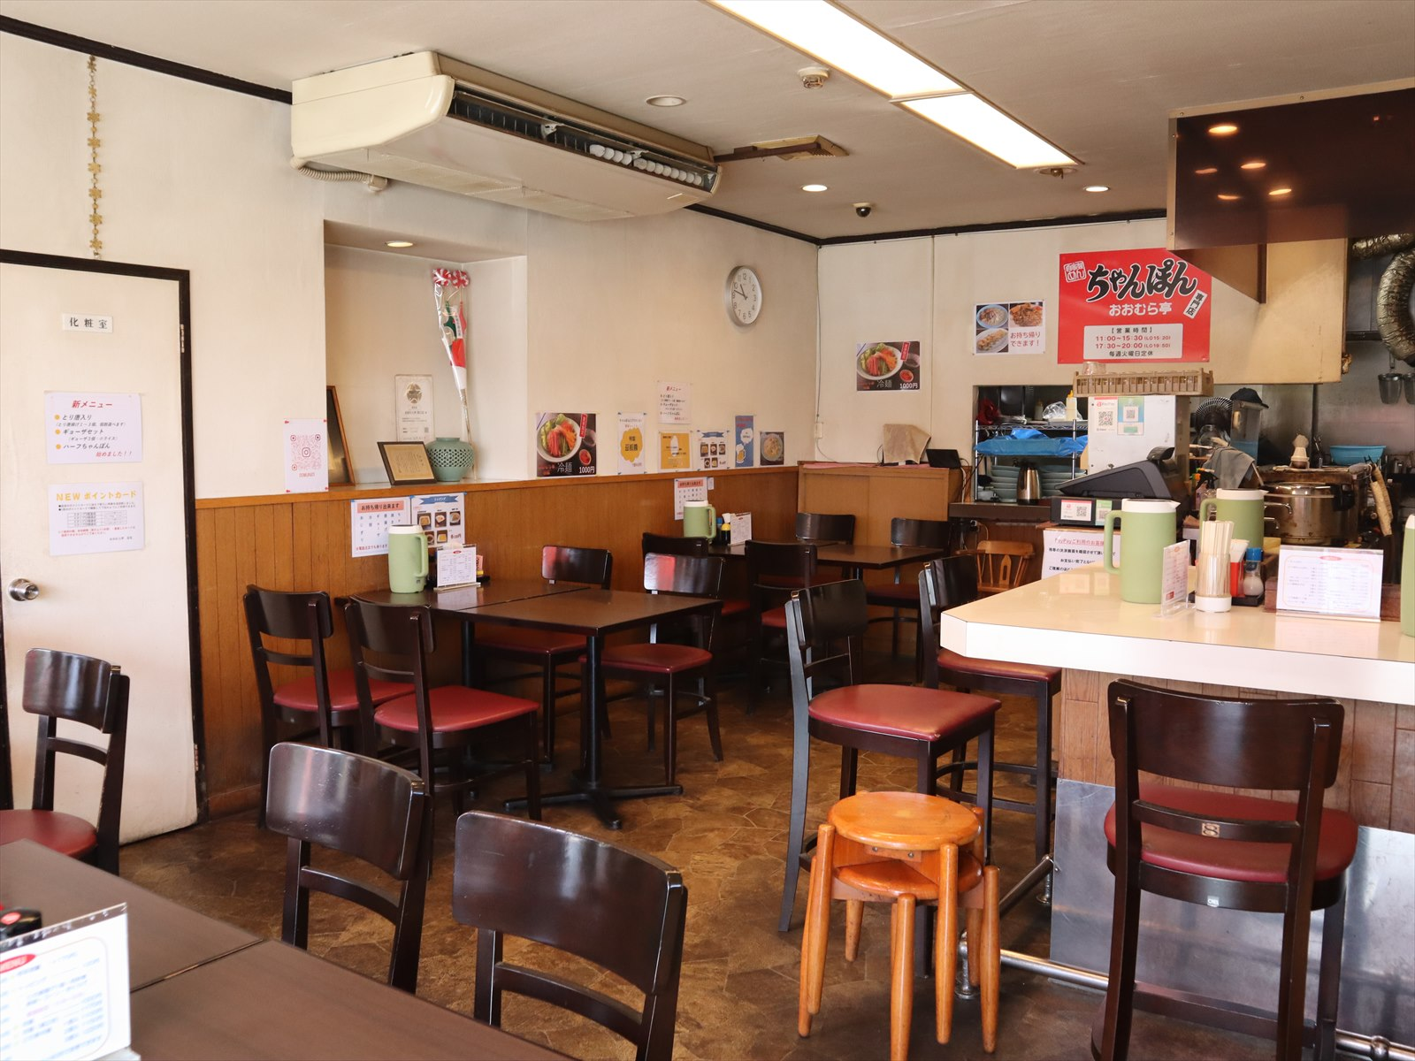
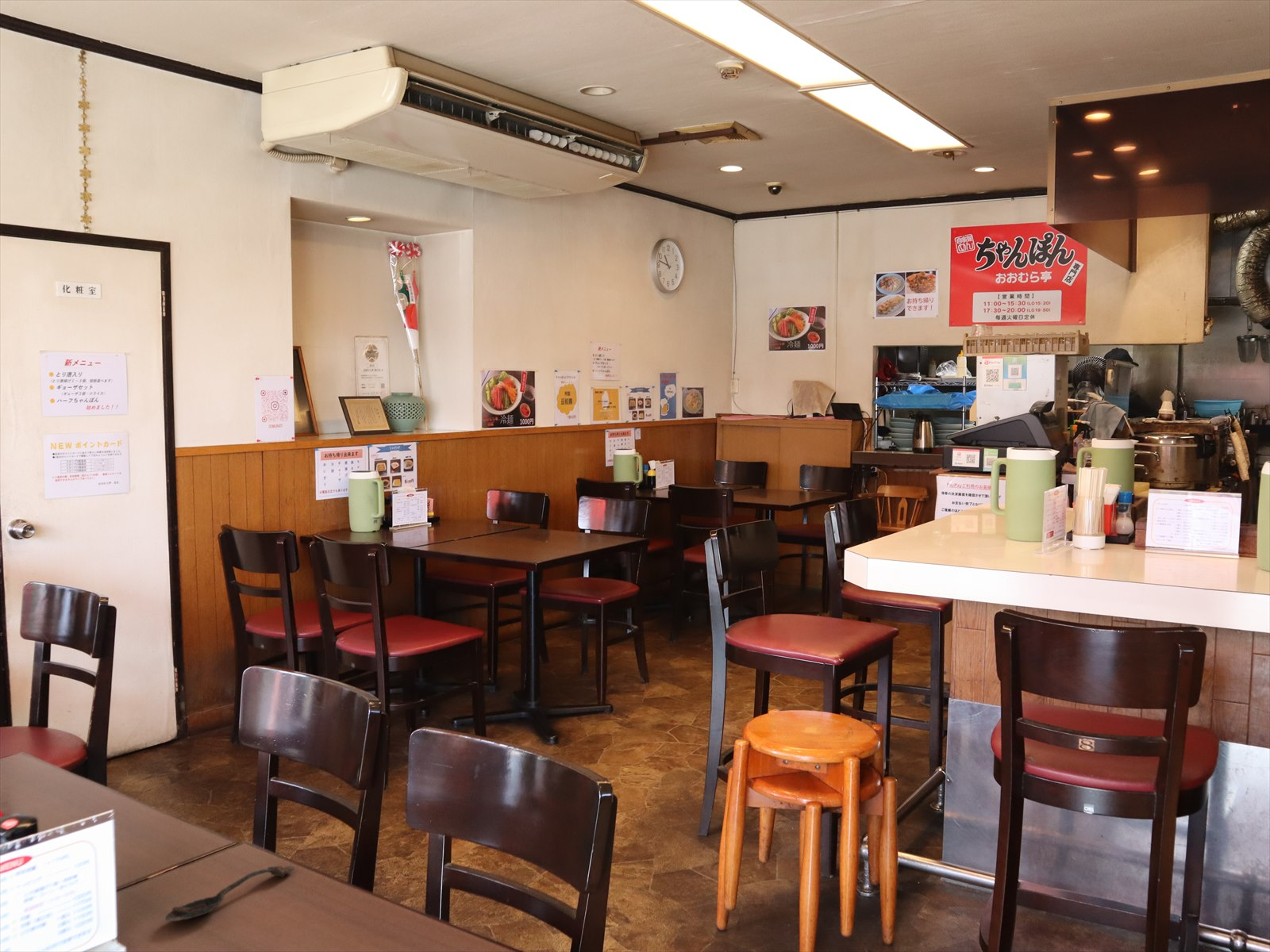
+ spoon [164,865,295,922]
